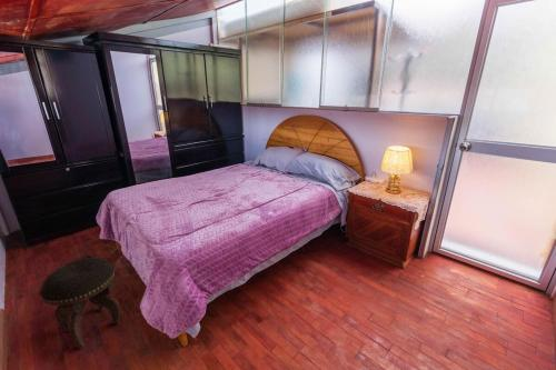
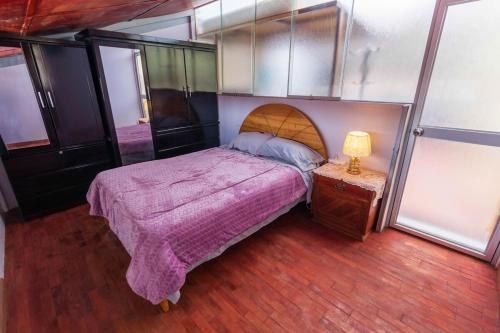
- footstool [38,257,121,349]
